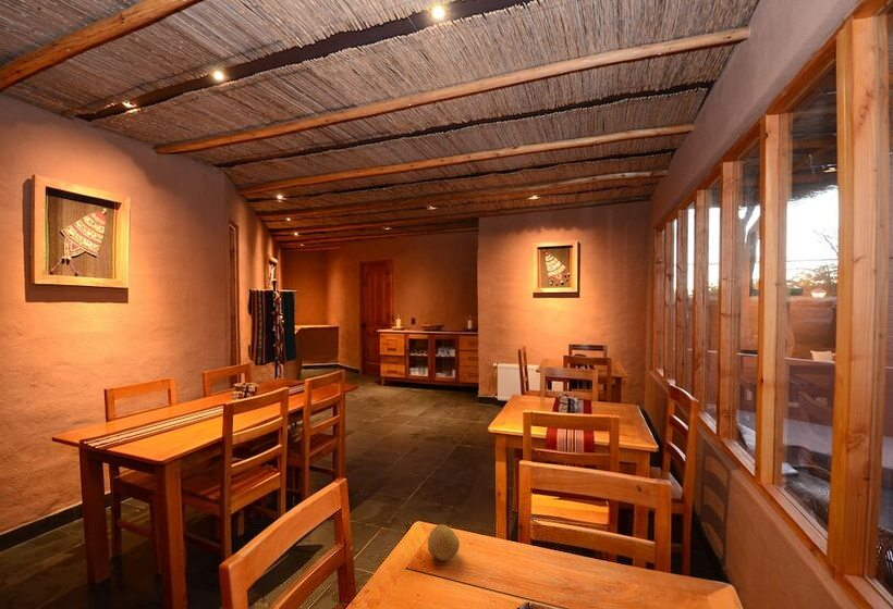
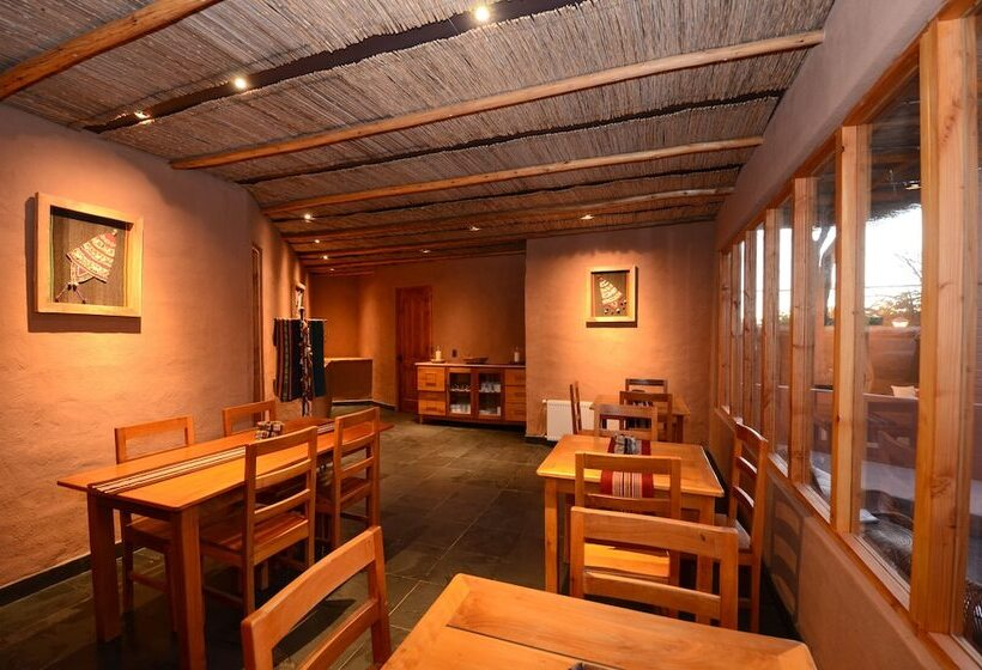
- fruit [427,523,461,562]
